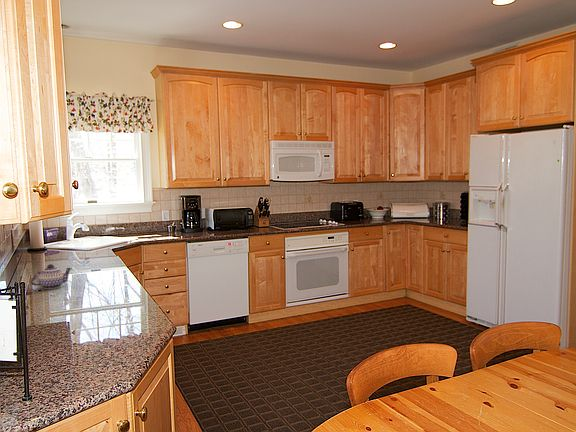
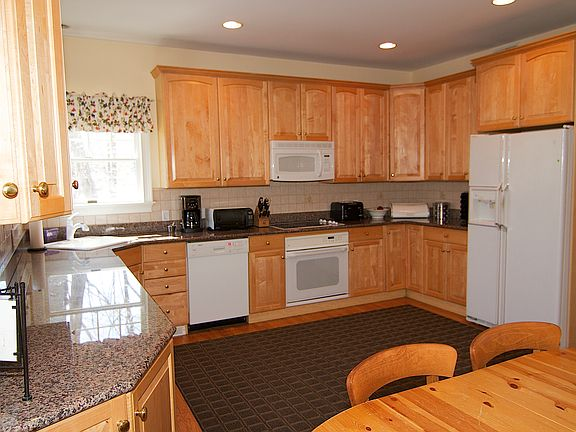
- teapot [29,263,73,290]
